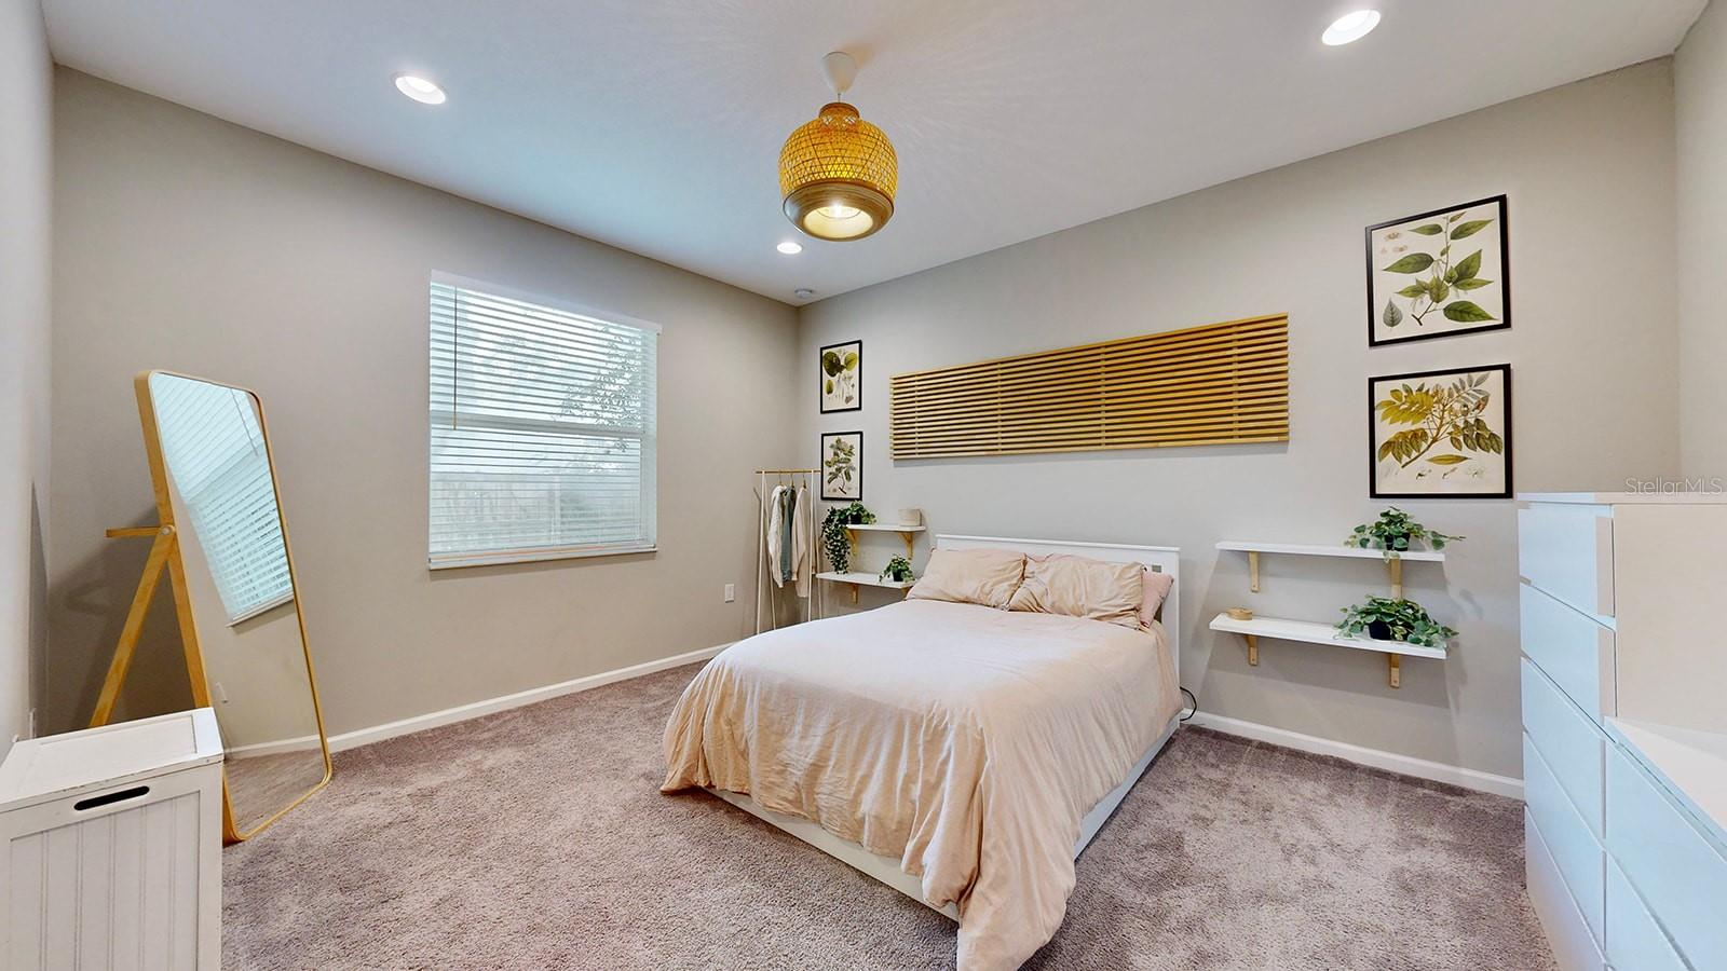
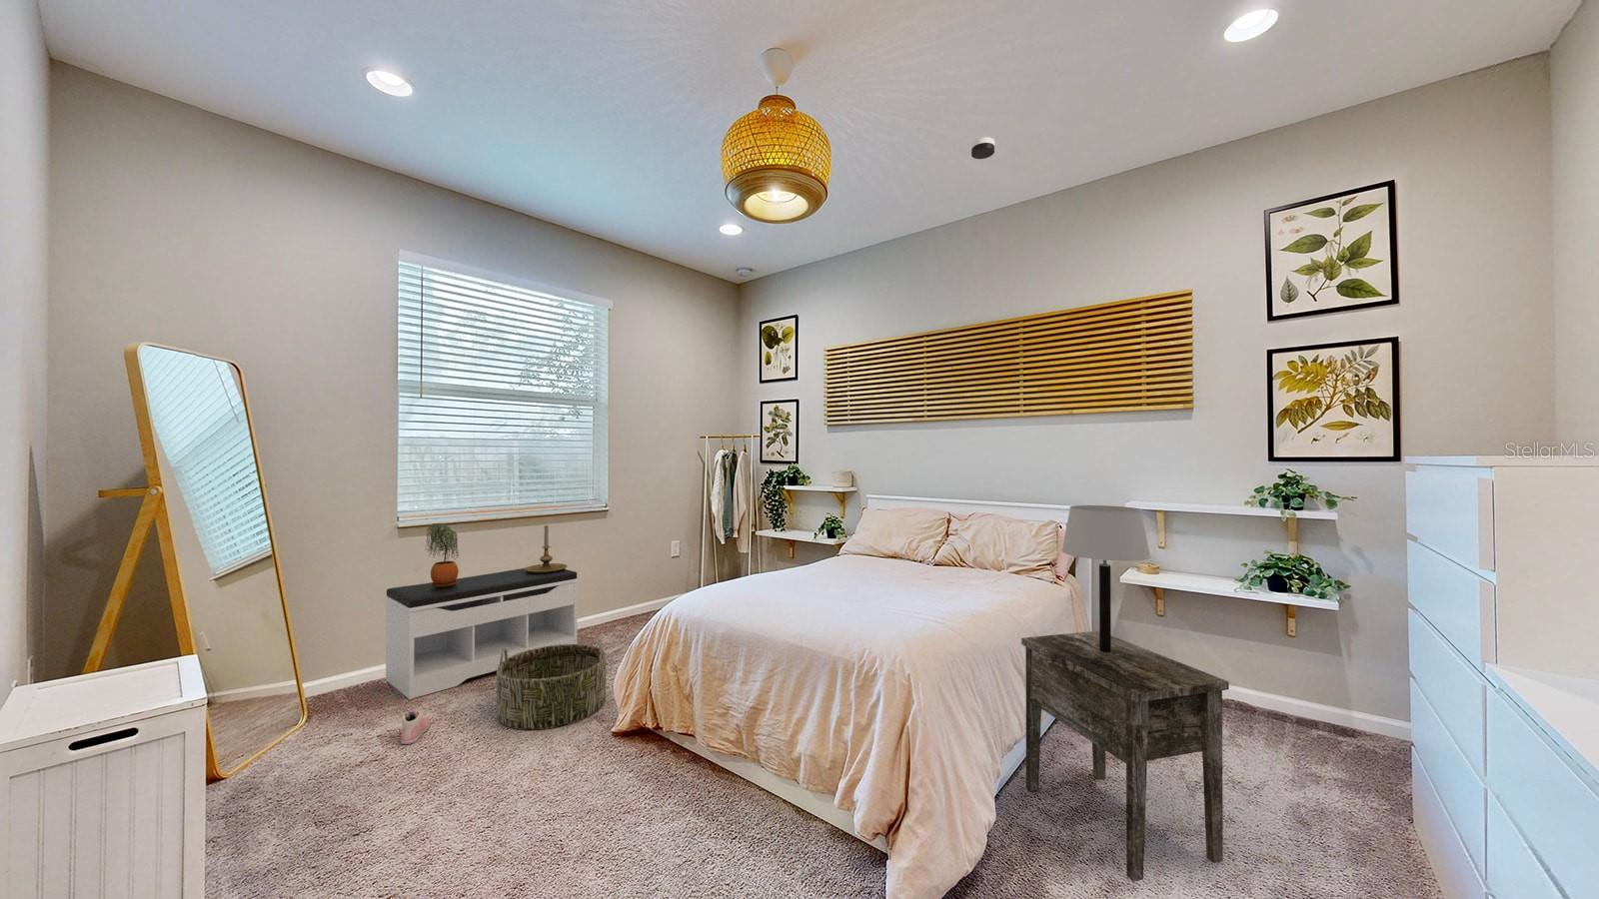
+ bench [384,568,579,700]
+ basket [495,638,606,731]
+ table lamp [1061,505,1152,652]
+ side table [1020,629,1230,883]
+ candle holder [524,525,569,573]
+ potted plant [425,522,460,587]
+ smoke detector [971,136,995,160]
+ sneaker [400,710,431,745]
